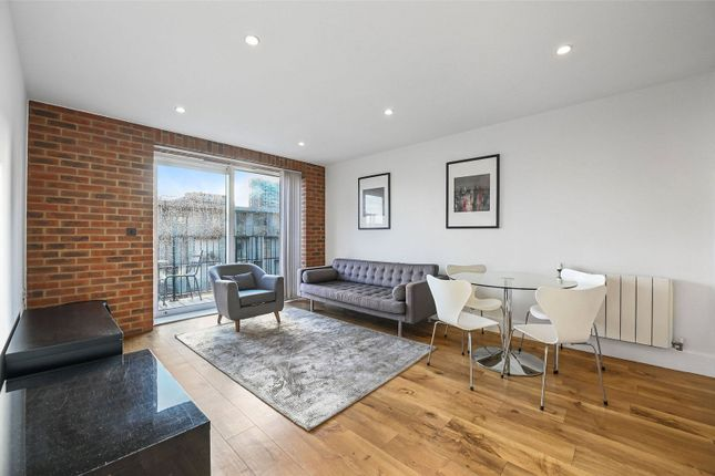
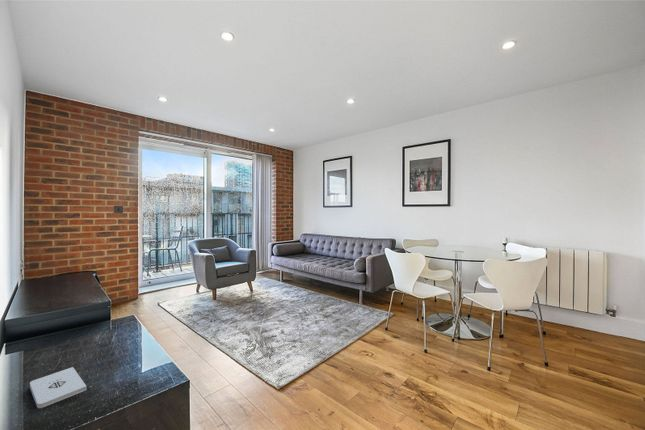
+ notepad [29,366,87,409]
